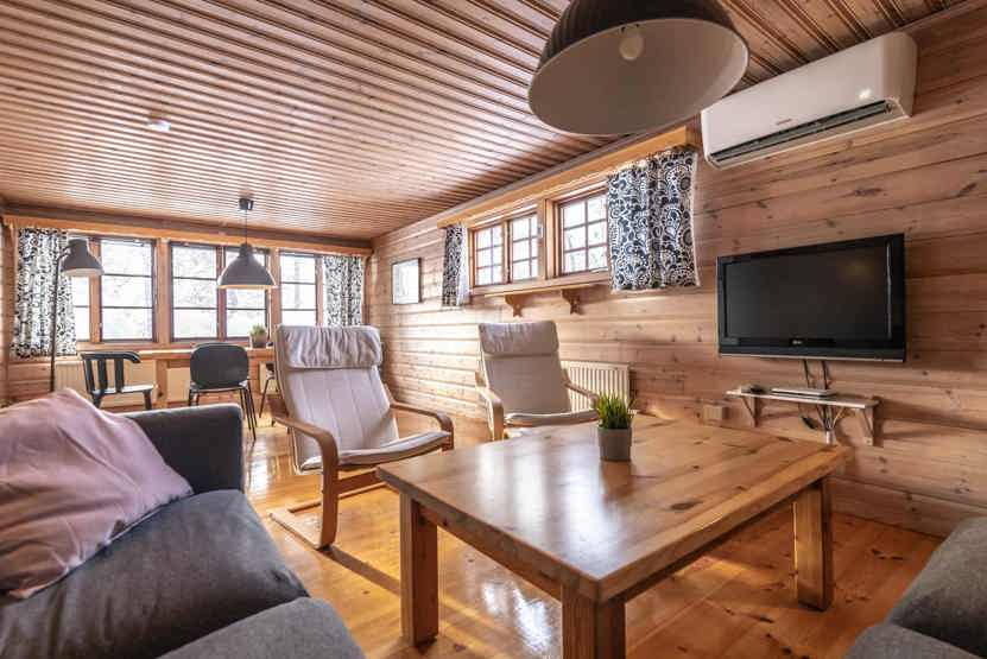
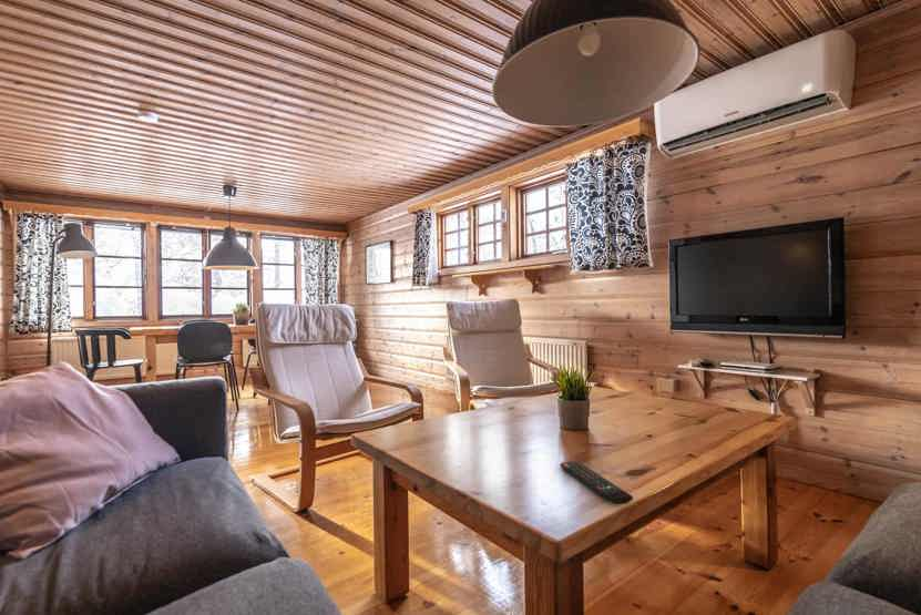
+ remote control [560,461,634,505]
